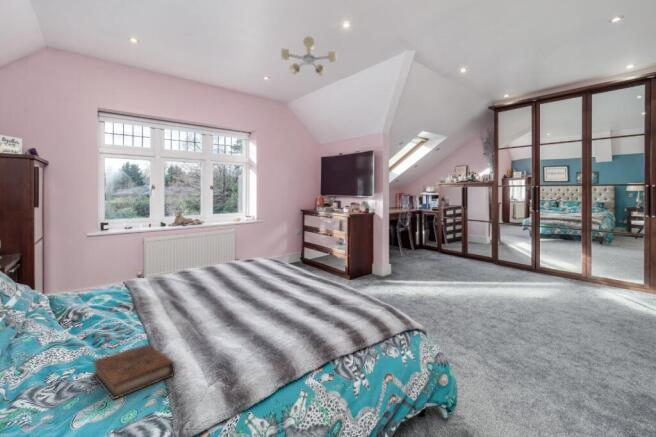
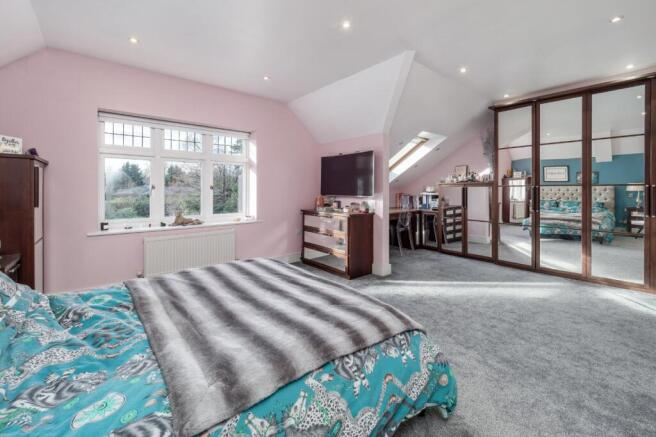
- ceiling light [280,35,338,77]
- book [91,343,176,401]
